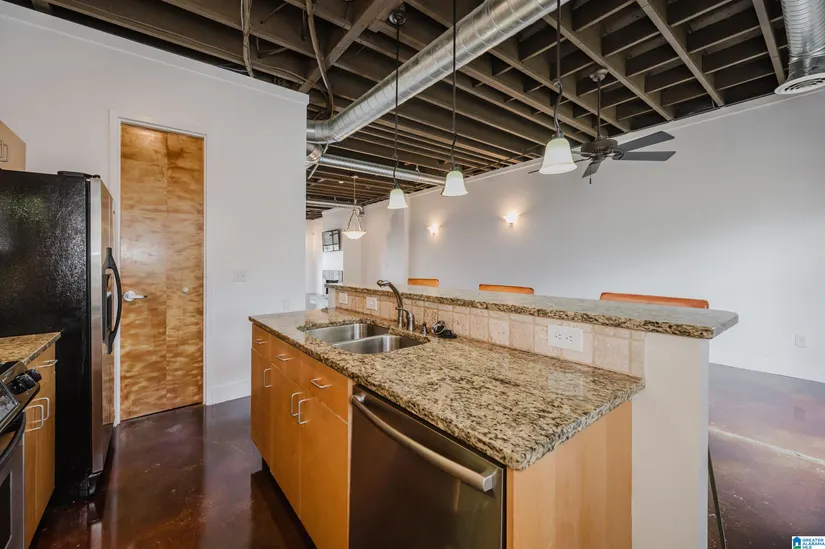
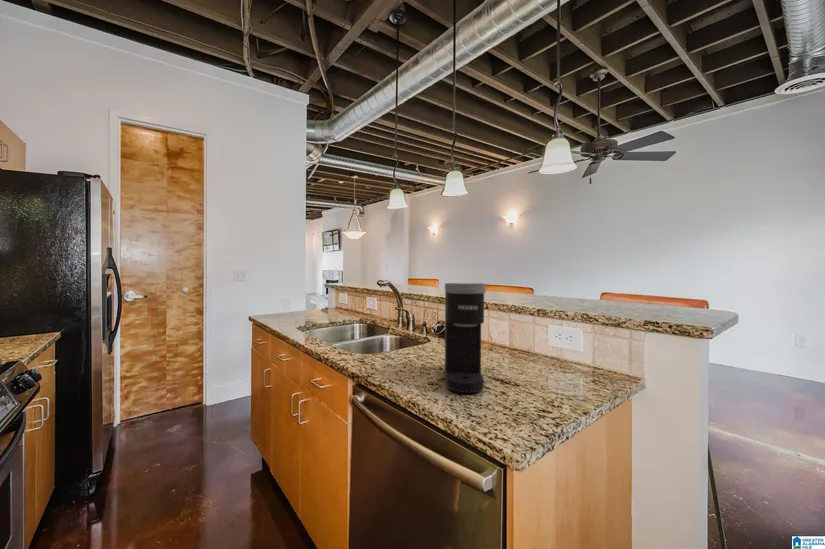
+ coffee maker [444,282,487,394]
